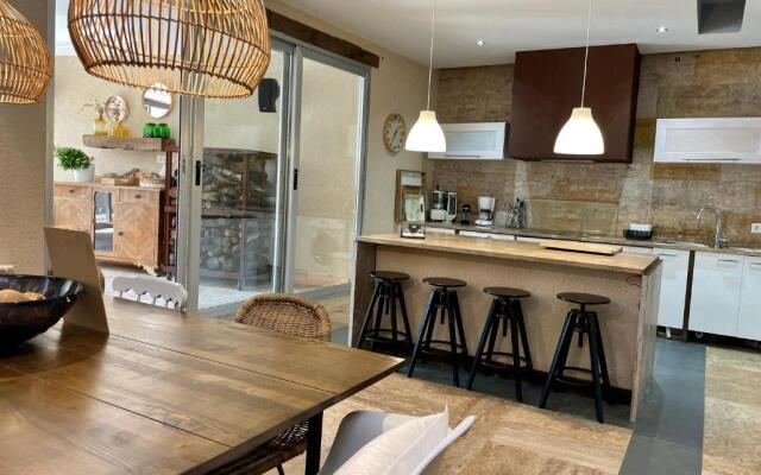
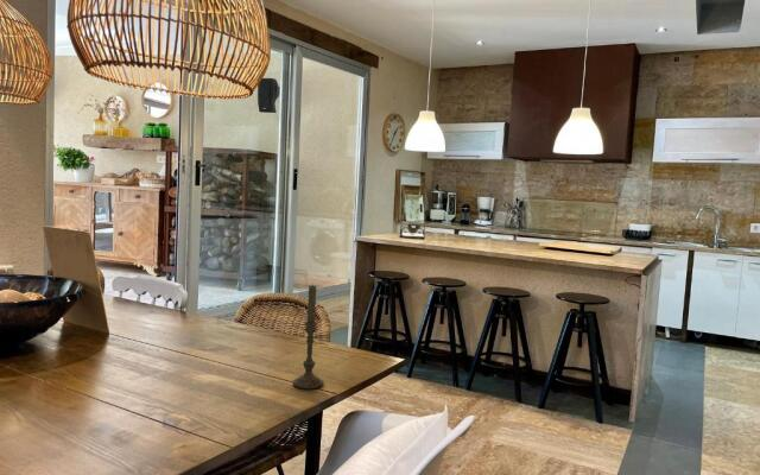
+ candle [292,283,325,390]
